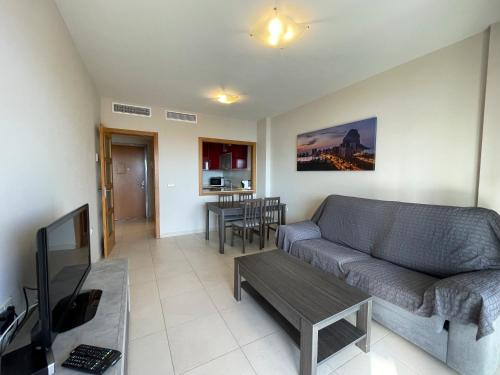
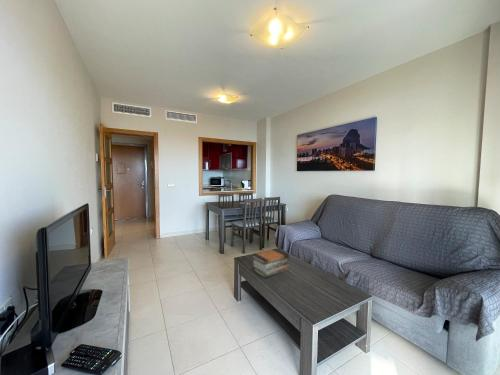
+ book stack [251,247,290,279]
